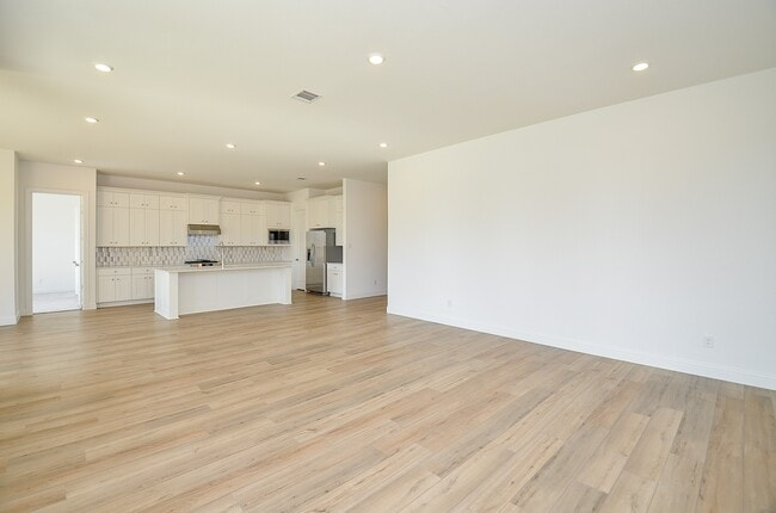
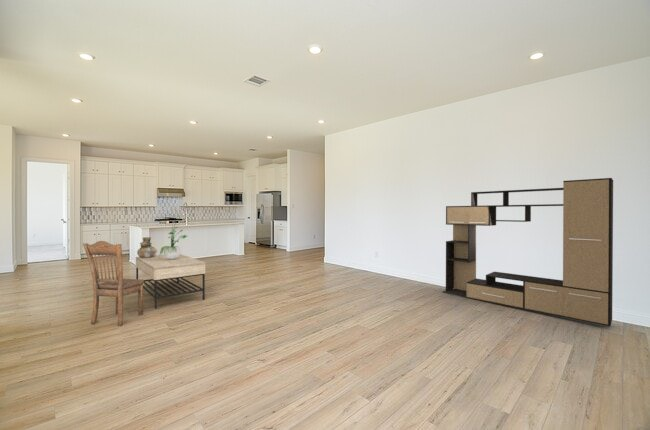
+ potted plant [158,222,188,260]
+ coffee table [135,253,206,310]
+ vessel [136,236,158,258]
+ media console [441,177,614,327]
+ dining chair [82,240,144,326]
